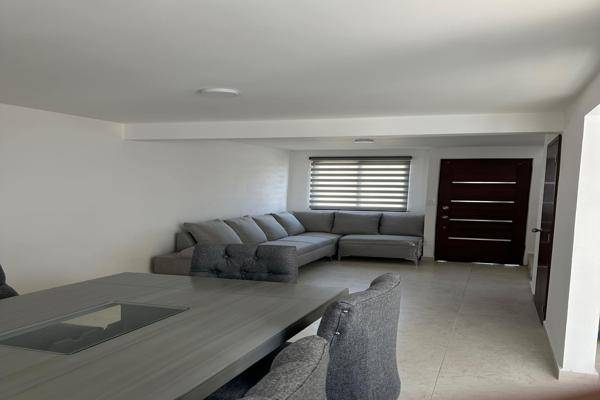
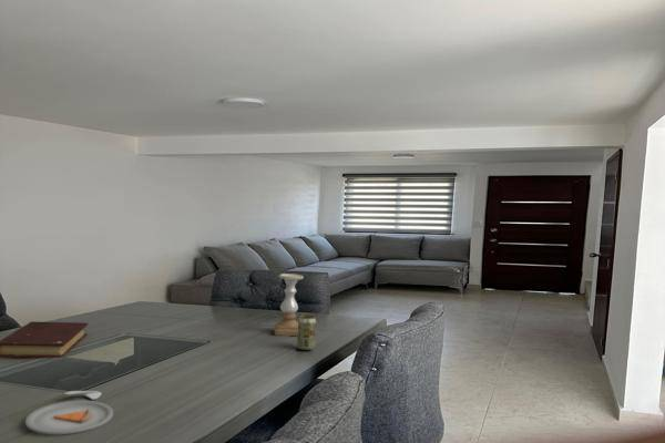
+ beverage can [296,315,317,351]
+ dinner plate [24,390,114,435]
+ book [0,320,89,359]
+ candle holder [273,272,305,337]
